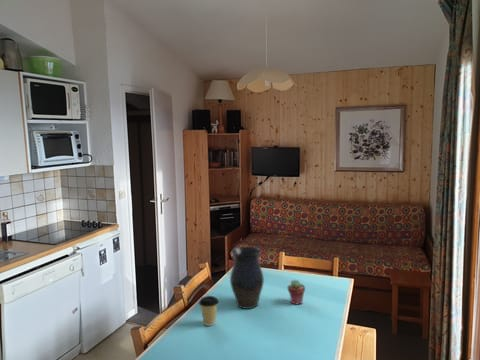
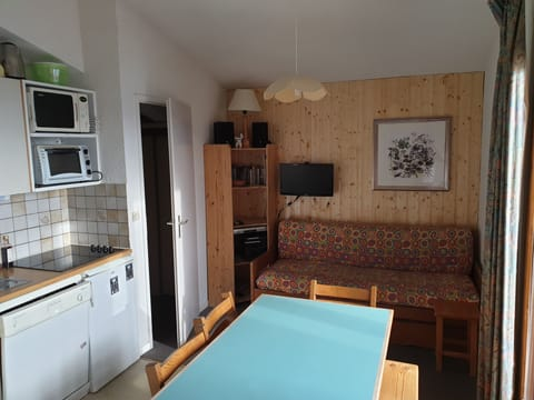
- coffee cup [198,295,220,327]
- vase [229,246,265,310]
- potted succulent [287,279,306,305]
